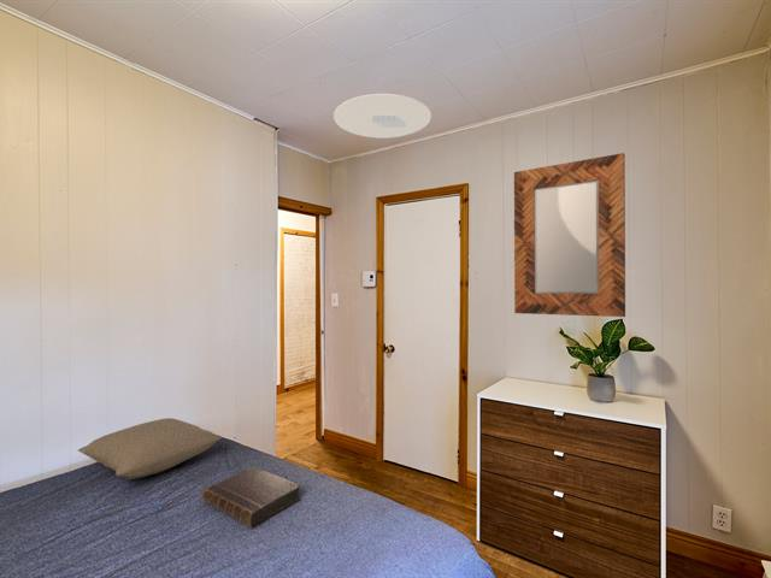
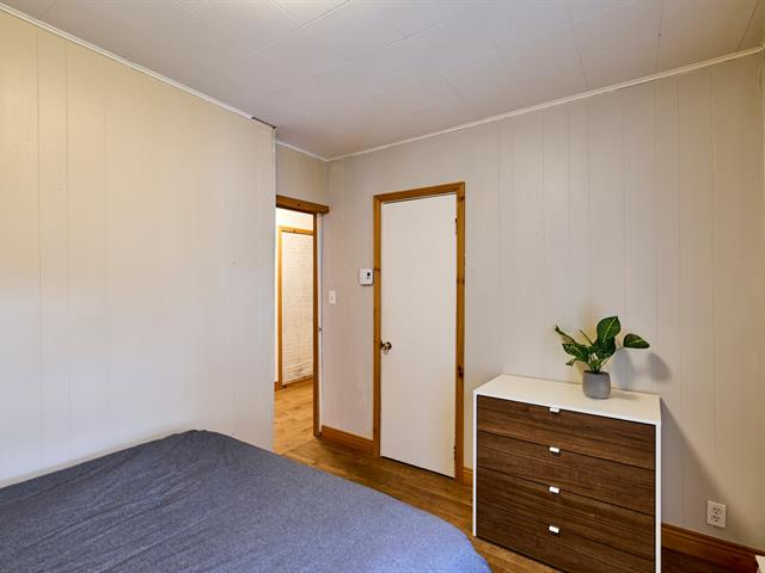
- pillow [77,417,224,480]
- ceiling light [332,93,432,138]
- home mirror [513,152,626,318]
- book [201,466,302,530]
